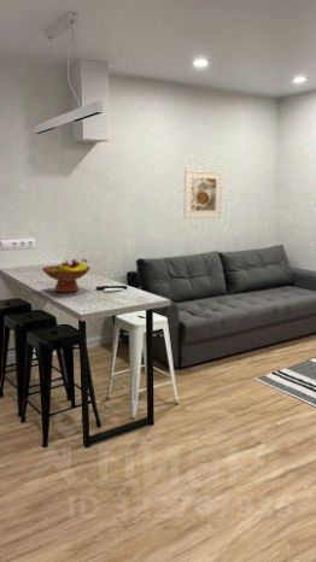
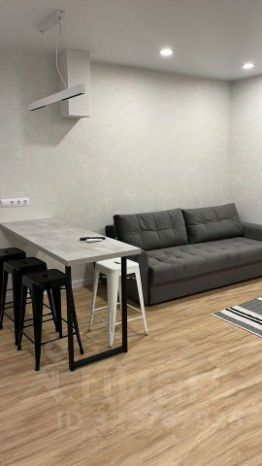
- fruit bowl [41,258,92,293]
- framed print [183,169,223,219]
